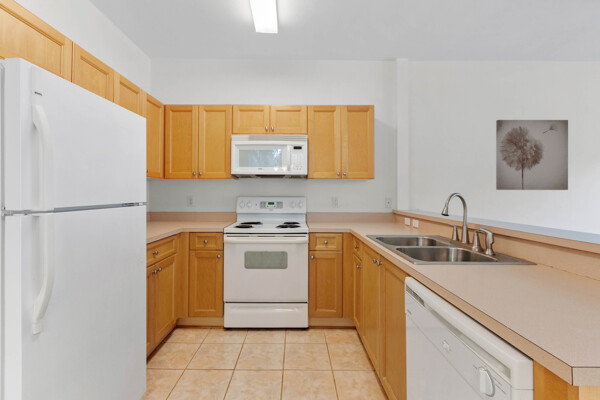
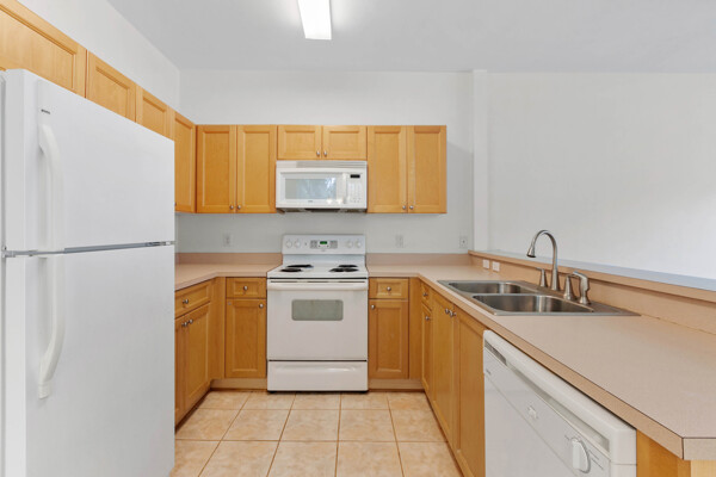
- wall art [495,119,569,191]
